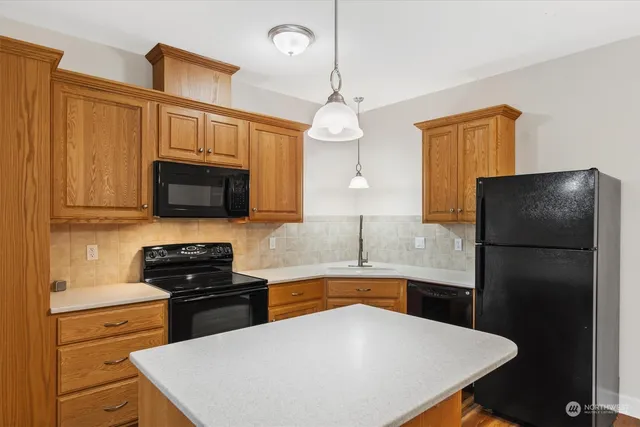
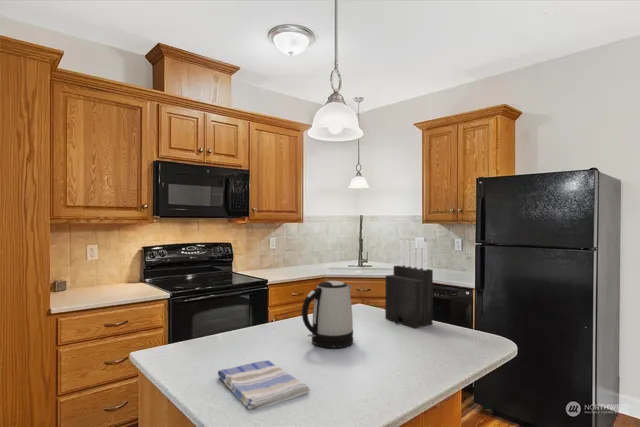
+ kettle [301,280,354,349]
+ knife block [384,239,434,329]
+ dish towel [217,360,310,410]
